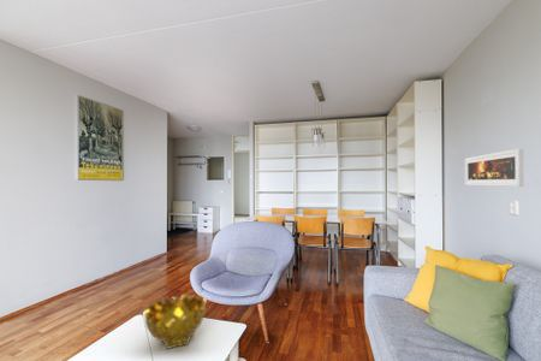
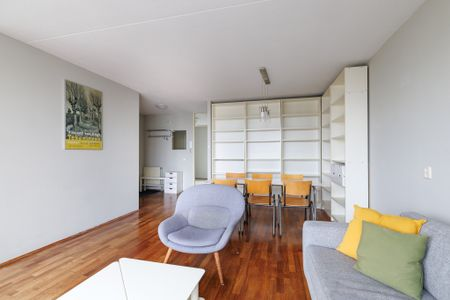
- decorative bowl [143,292,207,350]
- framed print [464,147,524,188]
